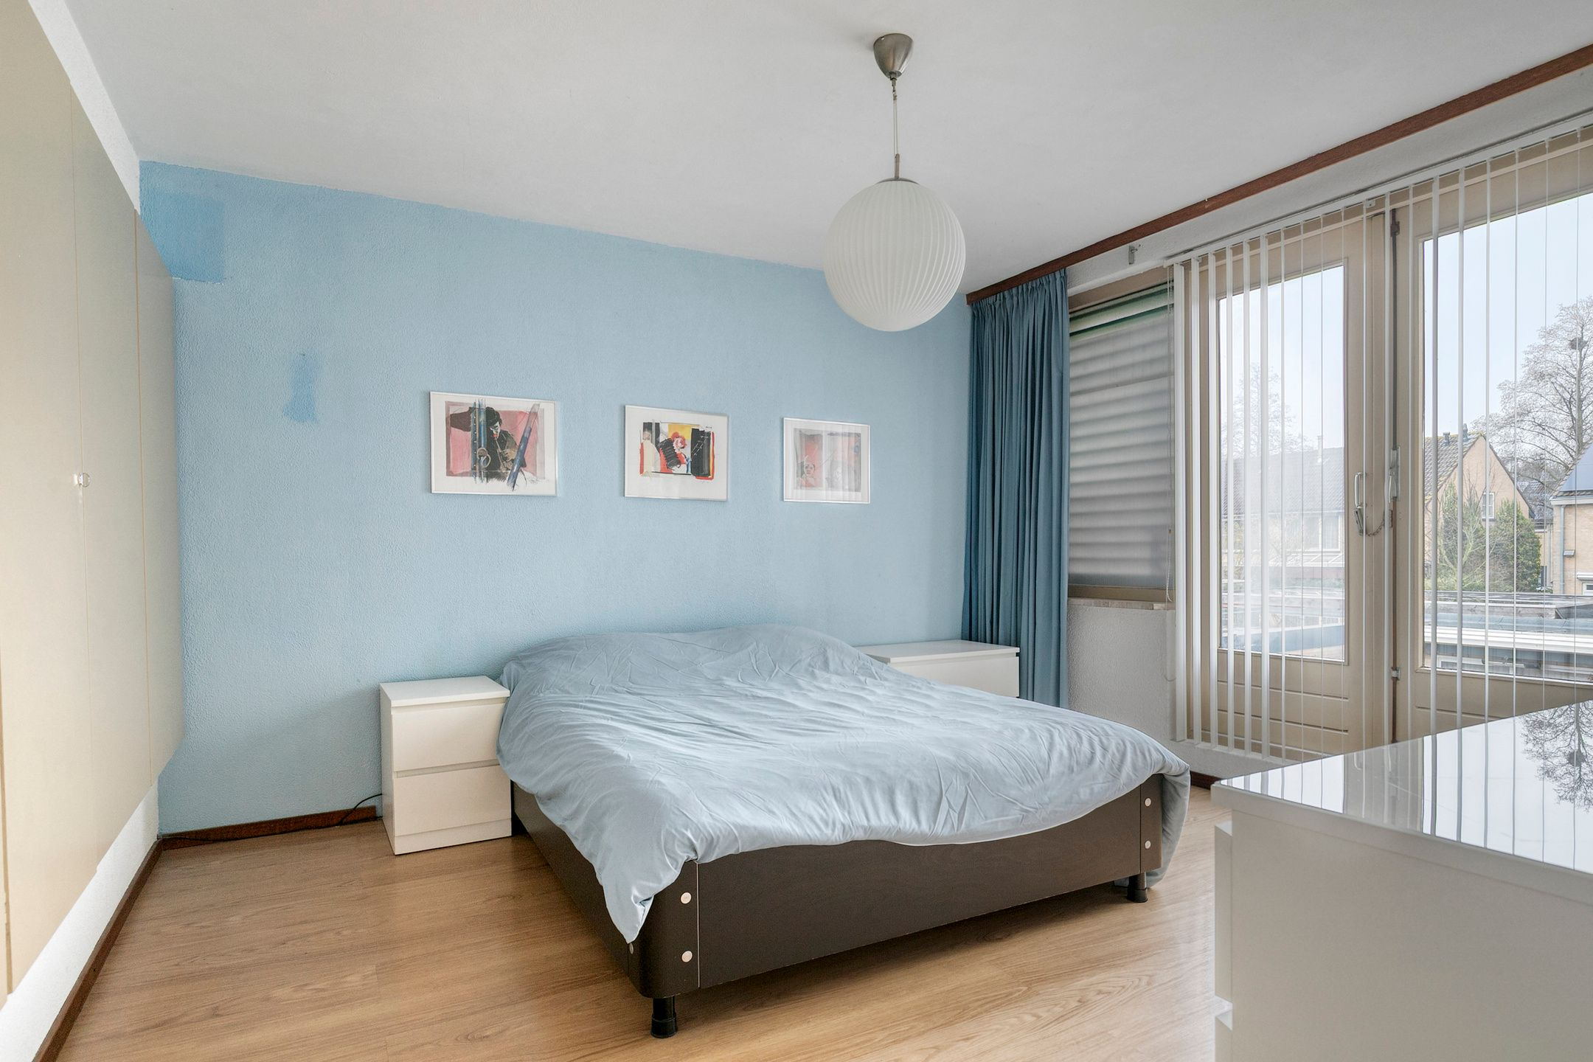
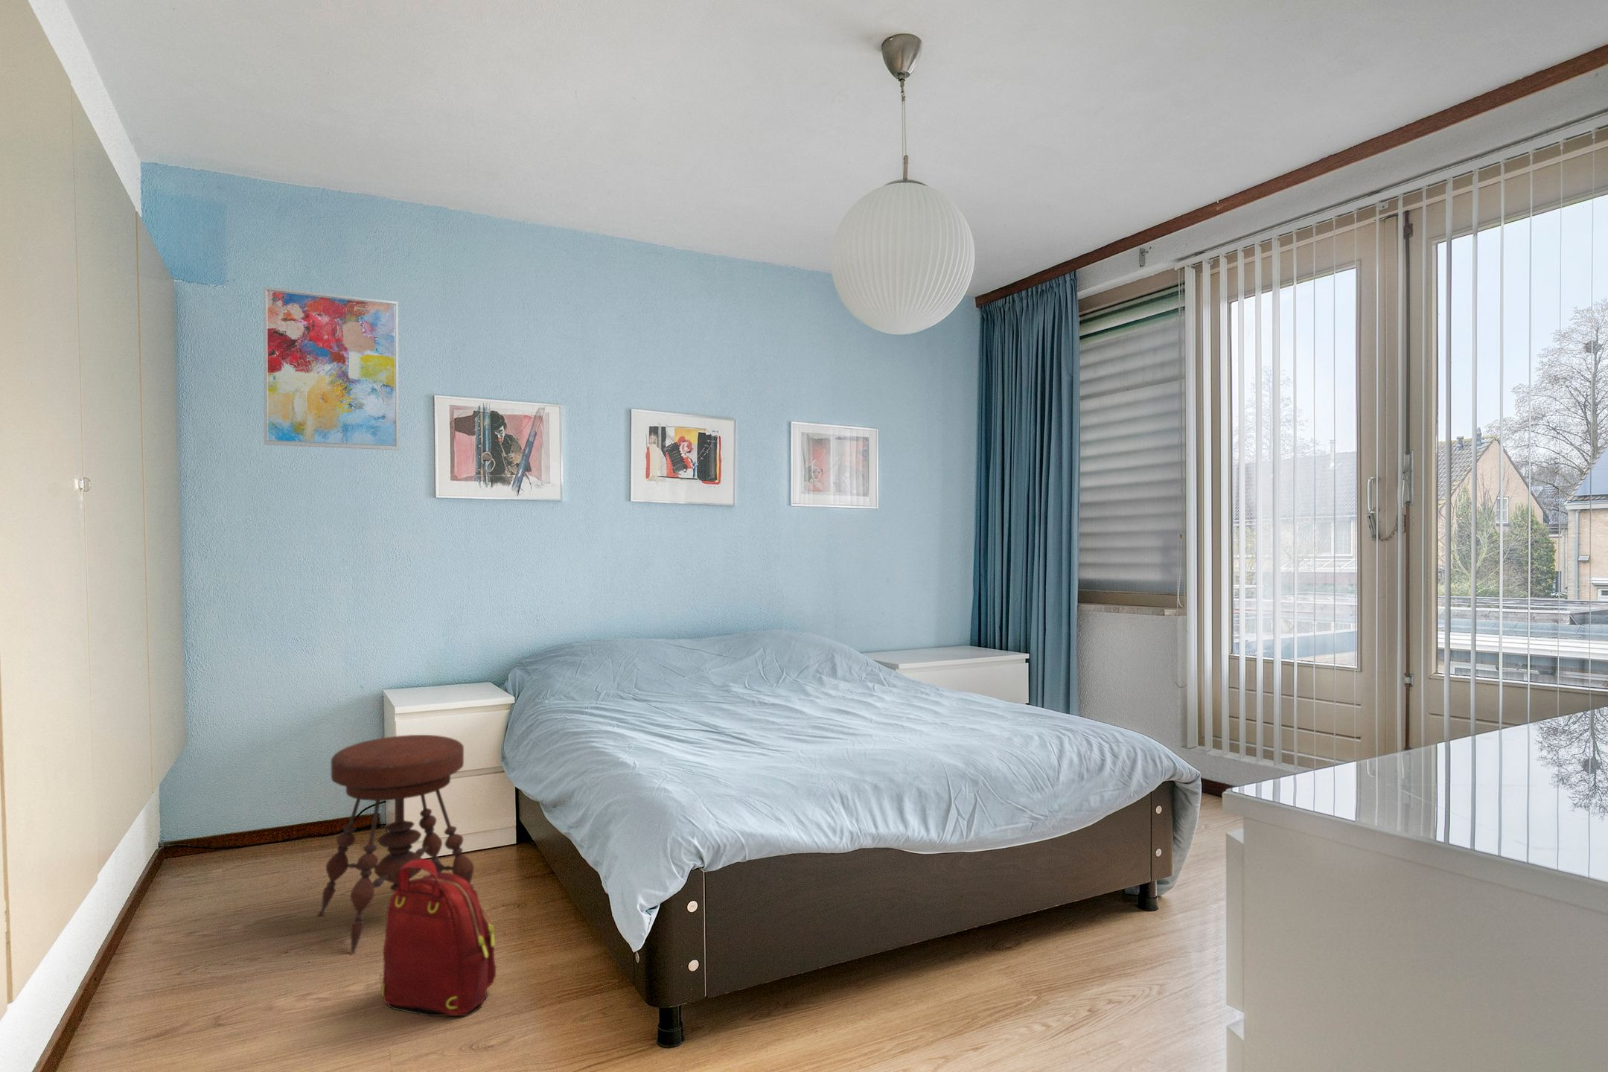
+ wall art [263,286,400,451]
+ backpack [382,858,497,1017]
+ stool [317,735,479,956]
